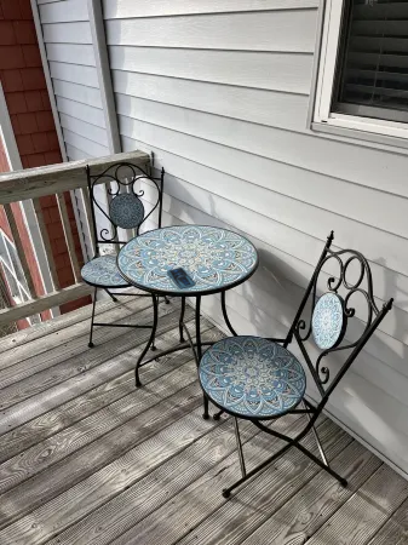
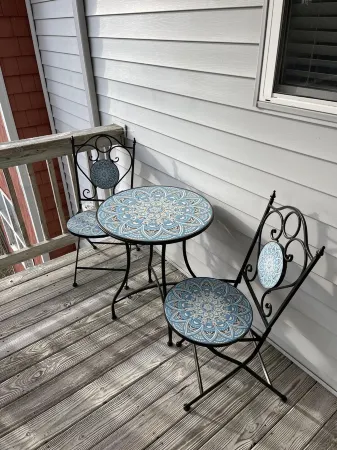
- smartphone [166,266,196,289]
